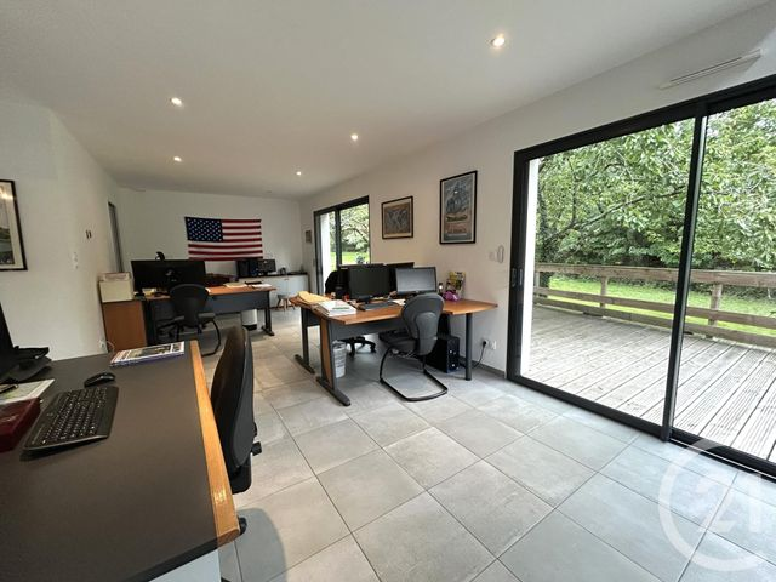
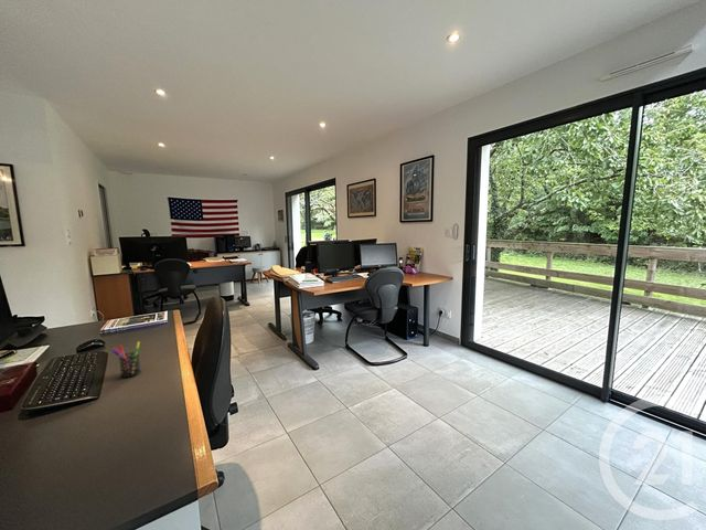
+ pen holder [110,340,142,379]
